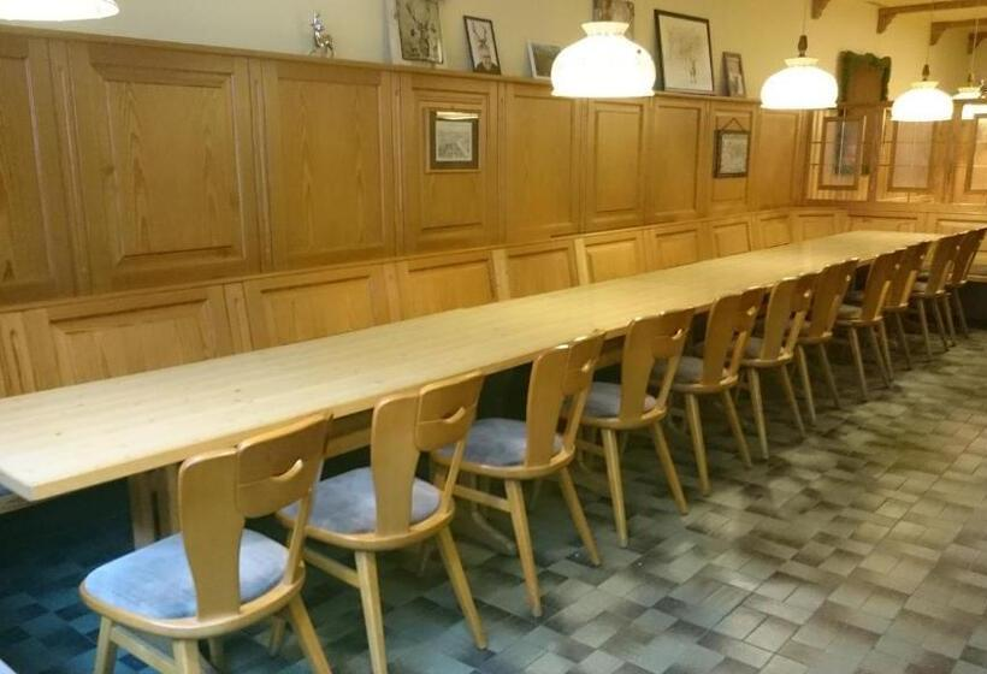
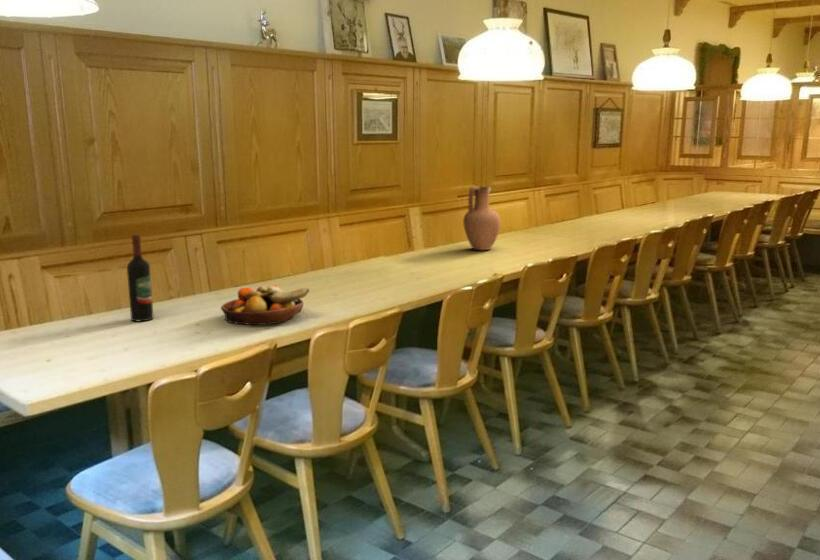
+ fruit bowl [220,284,310,326]
+ wine bottle [126,234,155,322]
+ vase [462,185,502,251]
